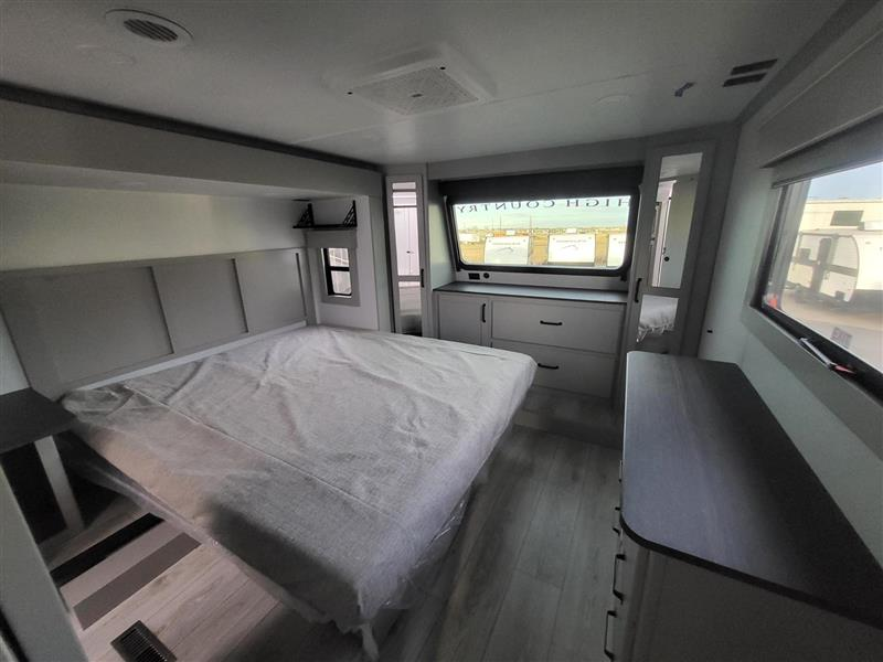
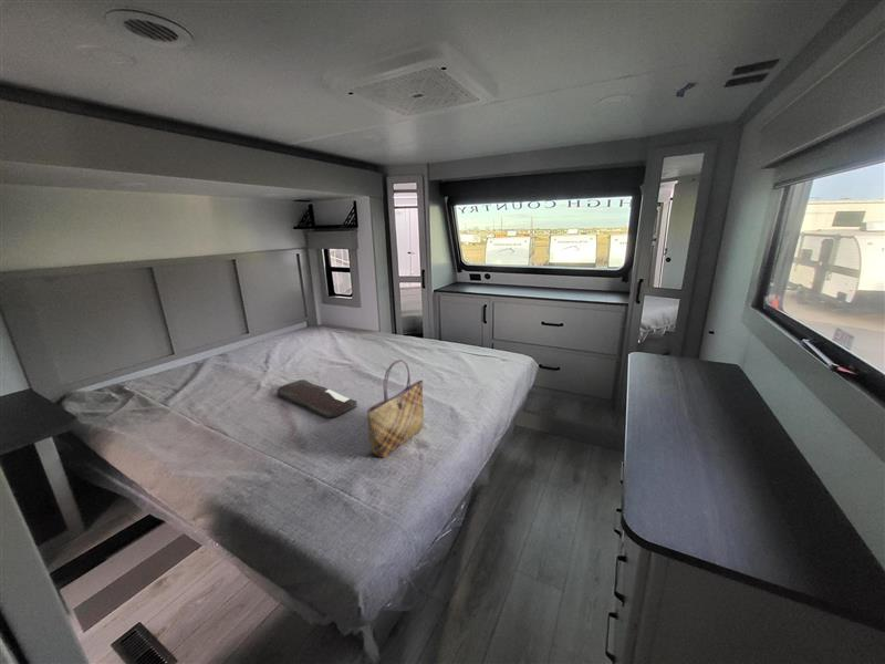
+ serving tray [275,378,358,419]
+ tote bag [366,359,425,459]
